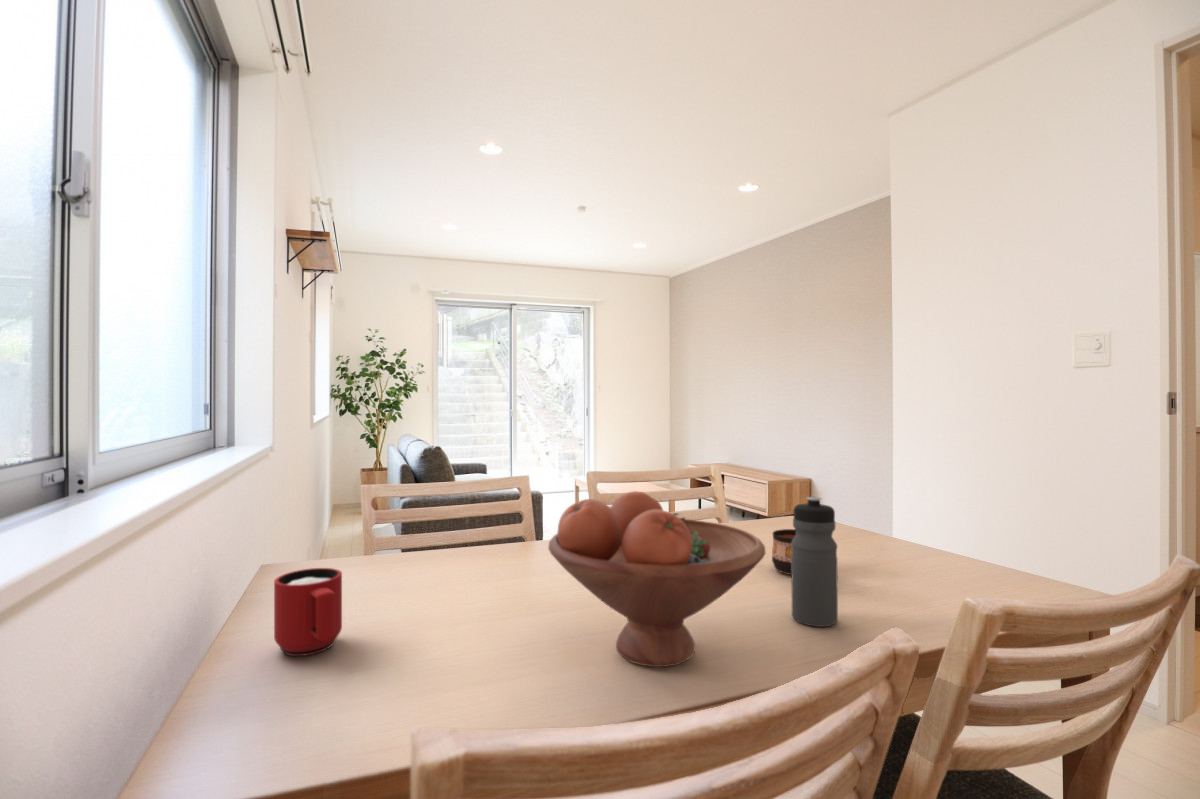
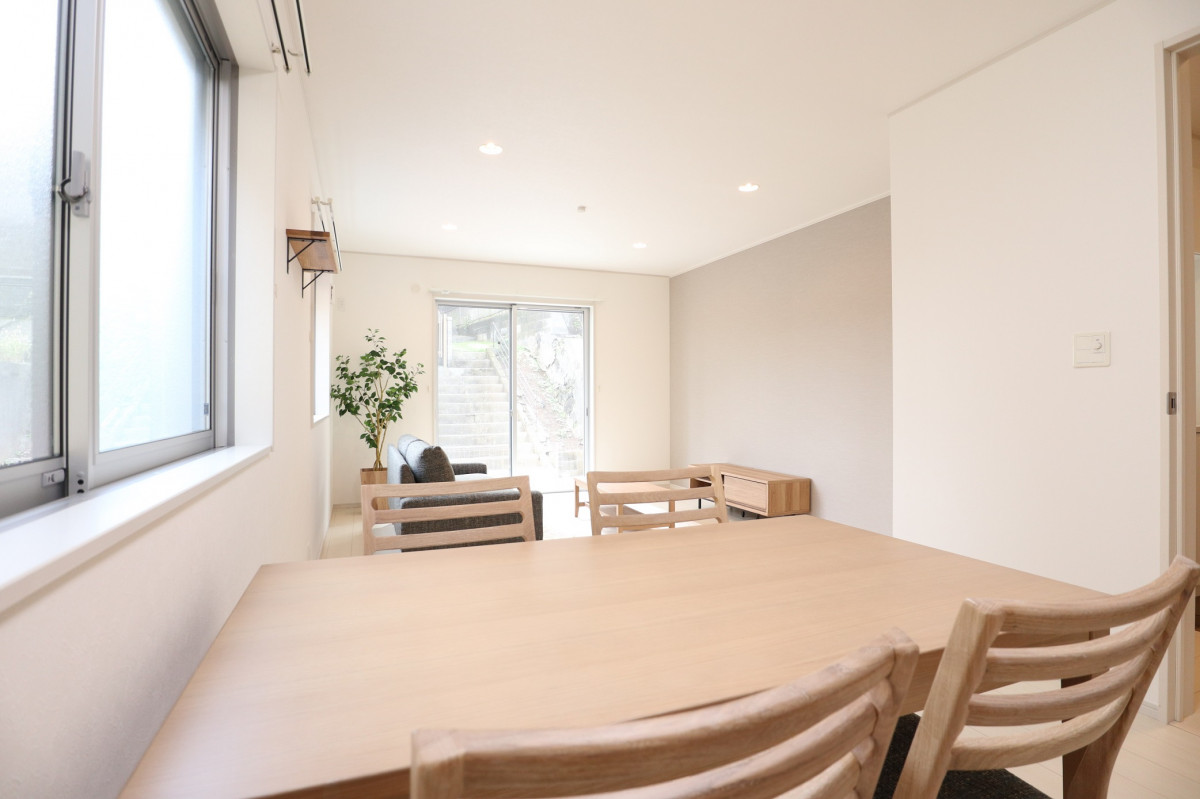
- mug [273,567,343,657]
- fruit bowl [547,490,766,668]
- water bottle [791,496,839,628]
- cup [771,528,796,576]
